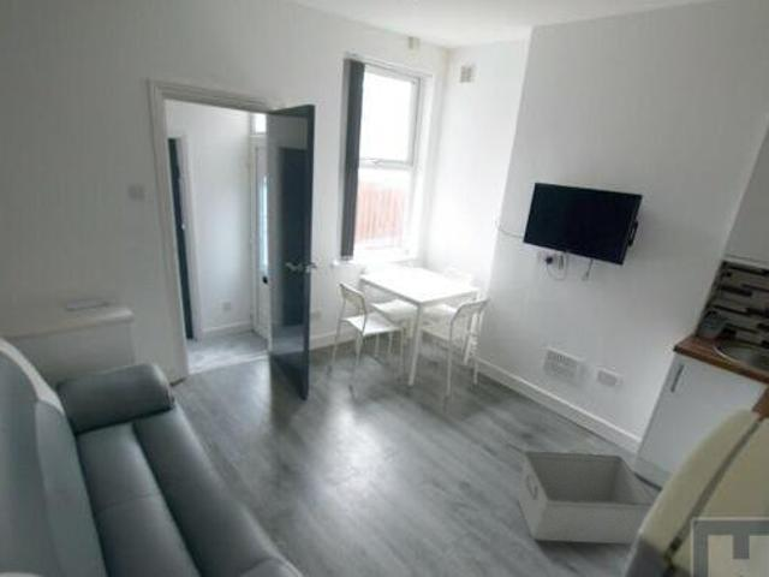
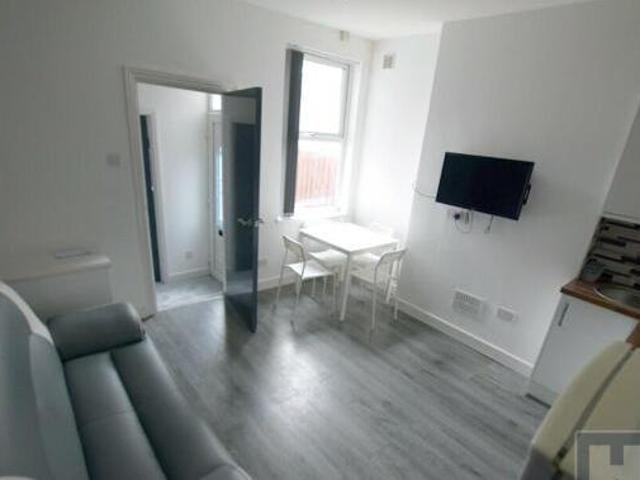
- storage bin [517,450,656,545]
